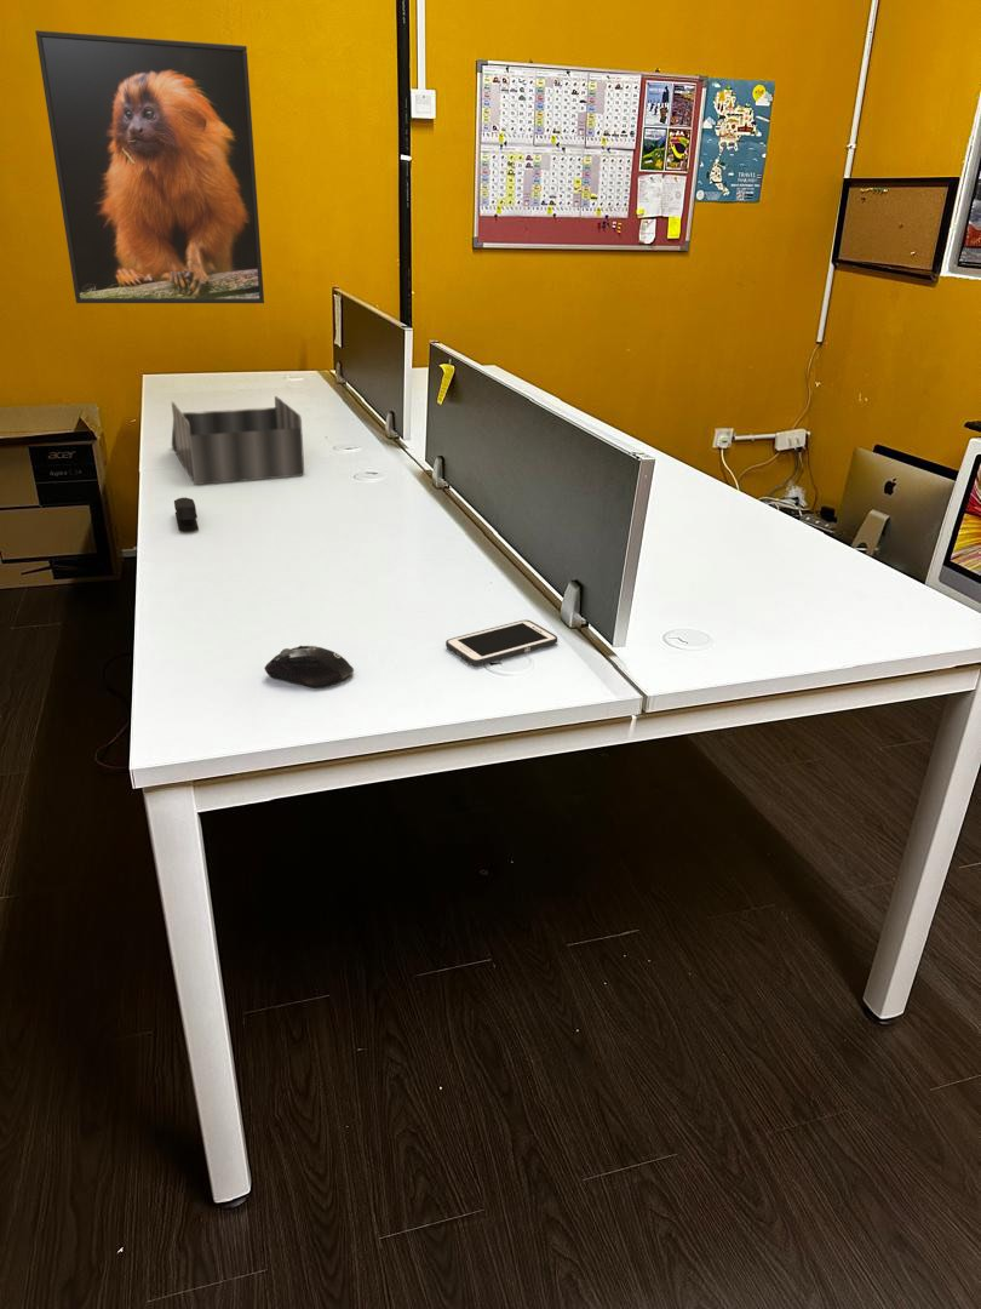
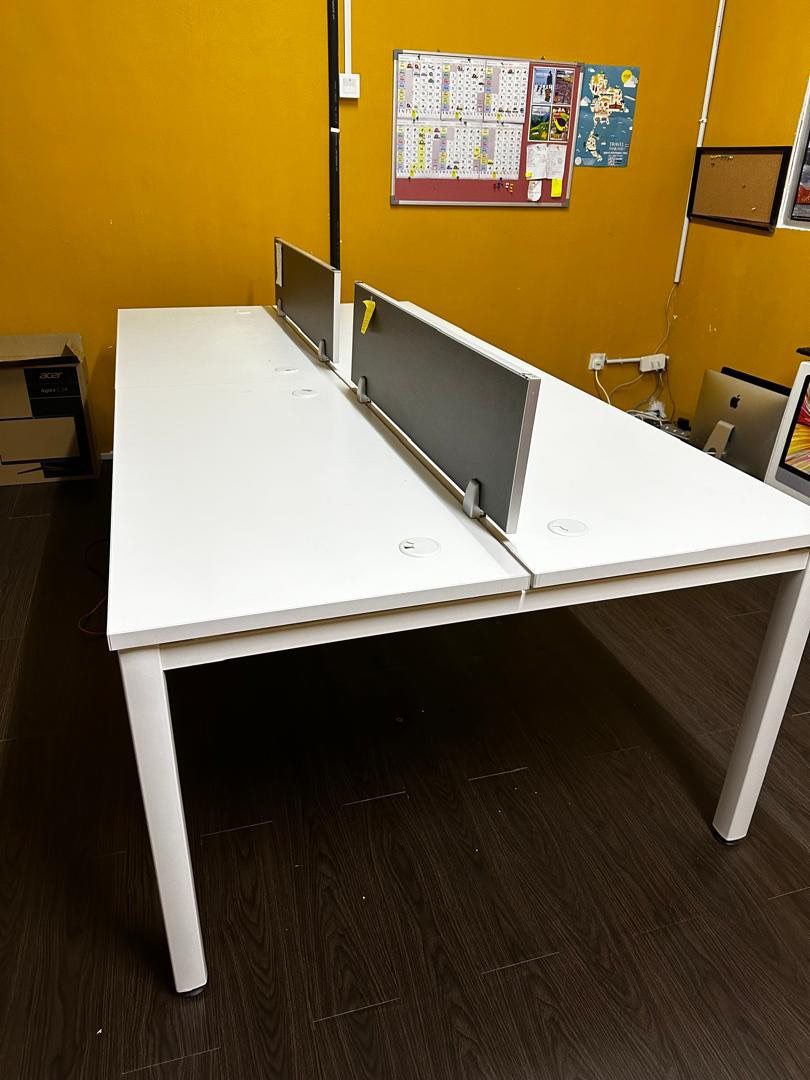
- desk organizer [171,395,305,486]
- cell phone [444,619,558,667]
- stapler [173,497,200,533]
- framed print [34,29,265,304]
- computer mouse [263,645,355,690]
